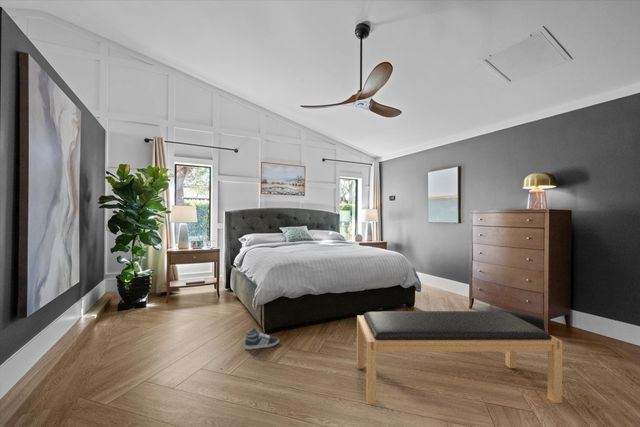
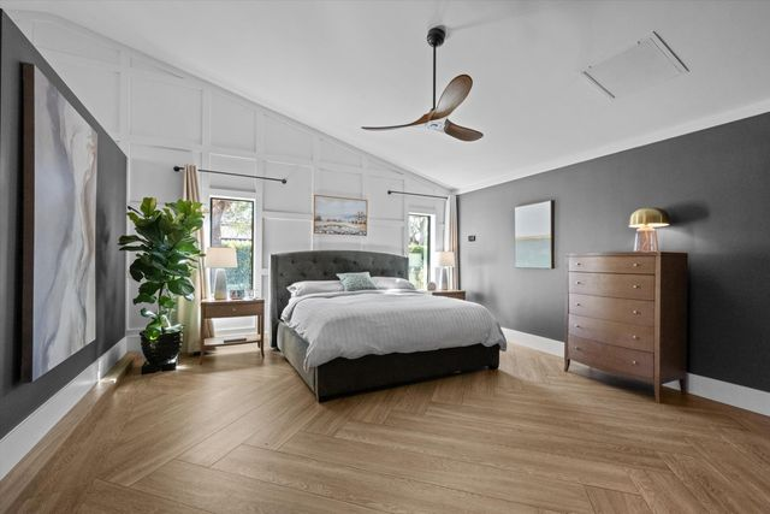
- bench [356,310,563,405]
- sneaker [244,326,280,351]
